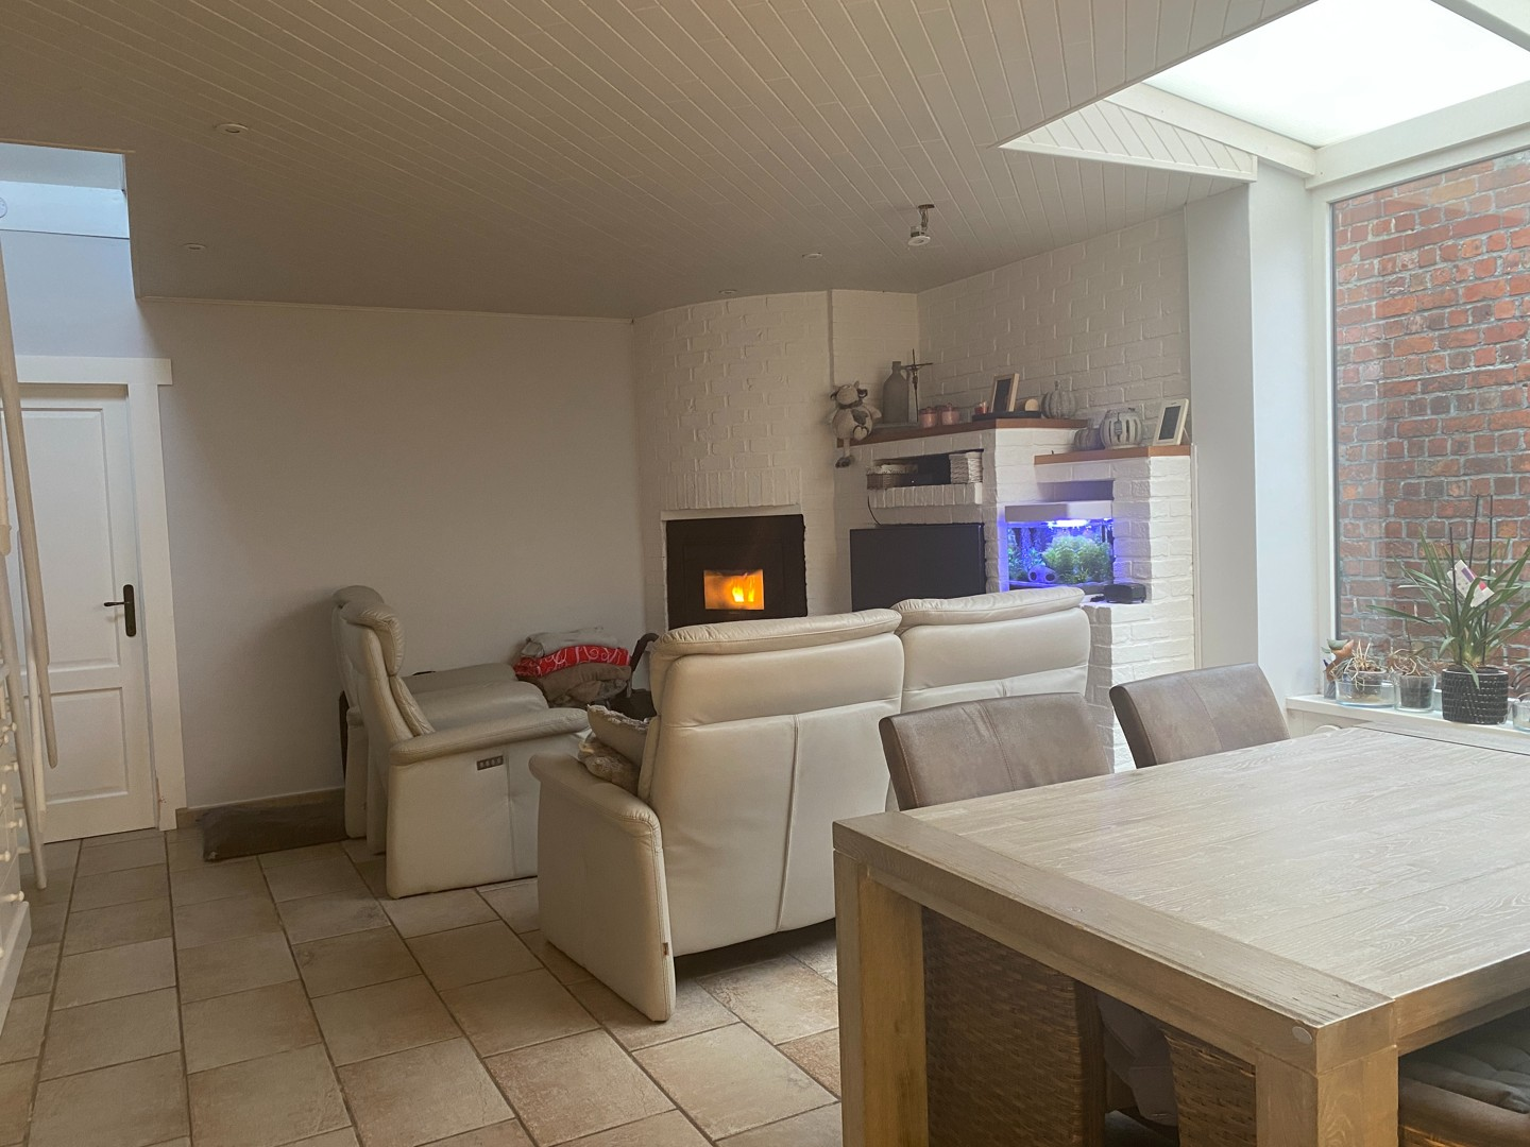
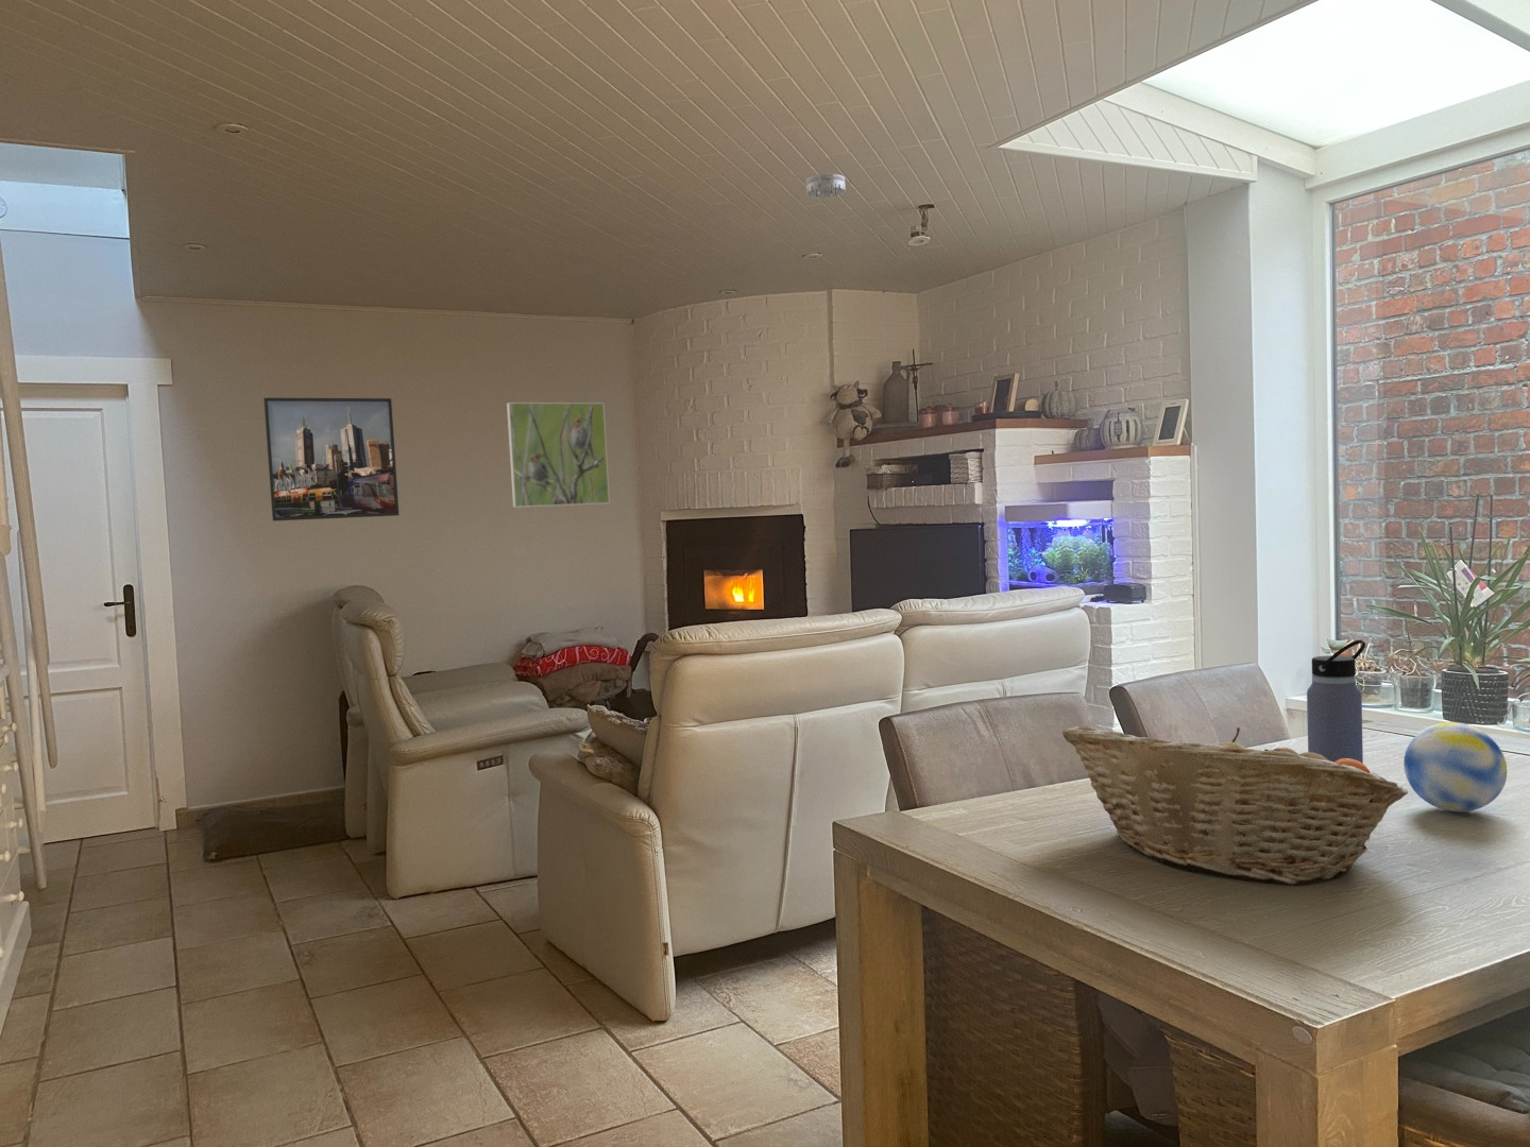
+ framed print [263,398,400,523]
+ fruit basket [1061,725,1408,886]
+ smoke detector [806,172,847,199]
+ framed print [506,401,611,508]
+ decorative ball [1402,722,1507,812]
+ water bottle [1306,639,1366,764]
